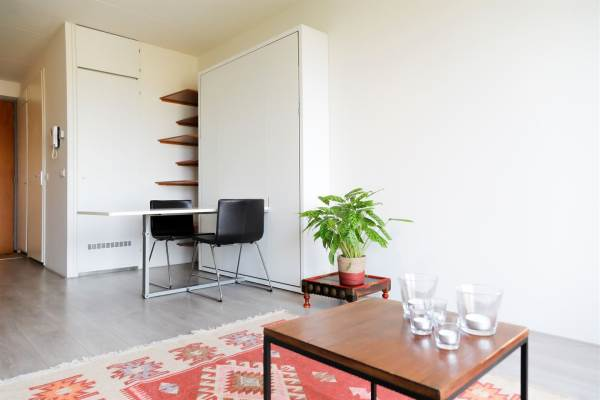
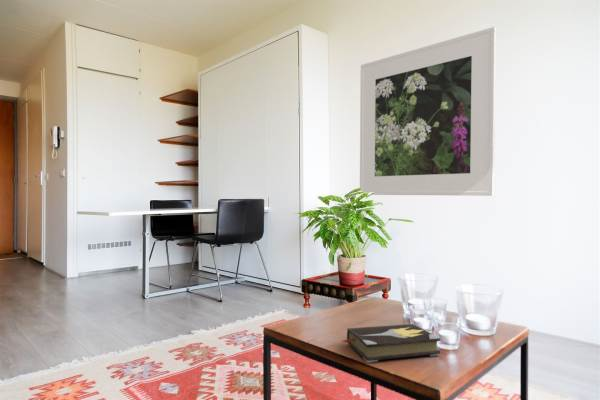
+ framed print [359,26,497,197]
+ hardback book [342,323,441,364]
